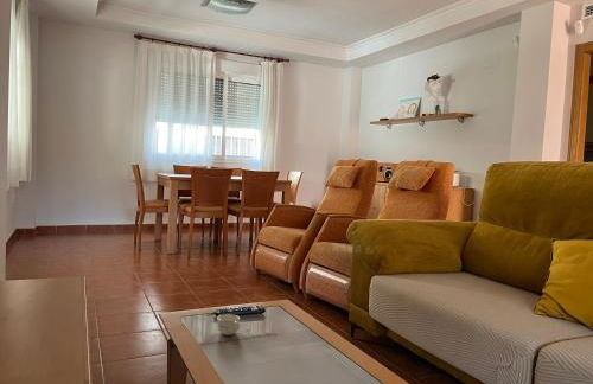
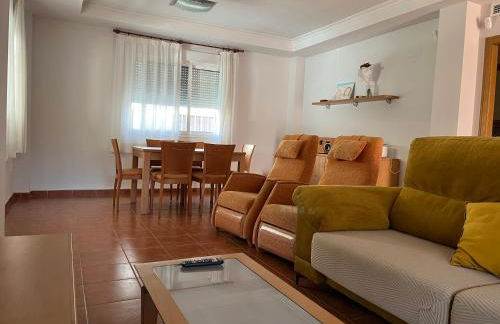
- cup [216,313,241,337]
